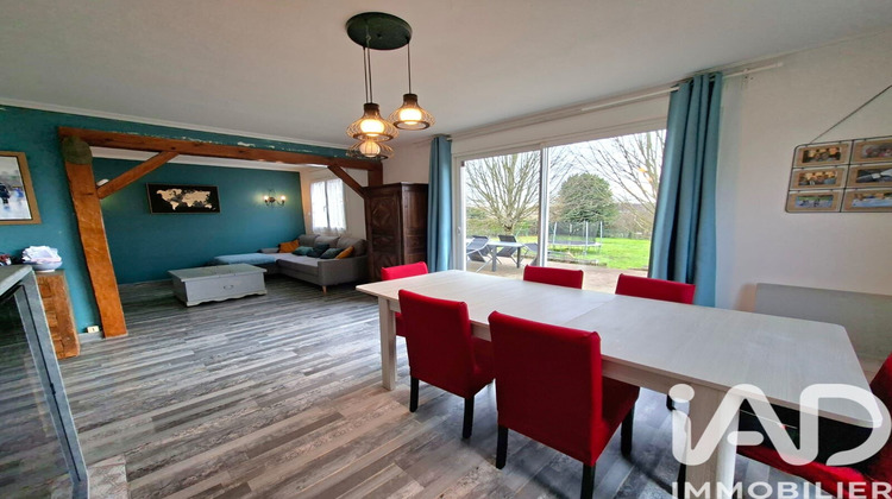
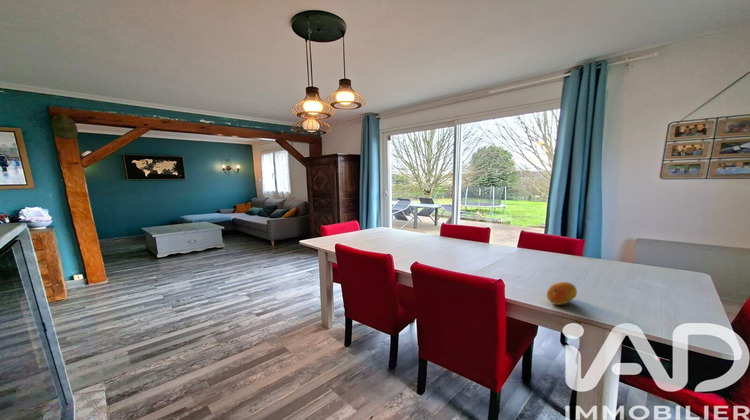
+ fruit [546,281,578,306]
